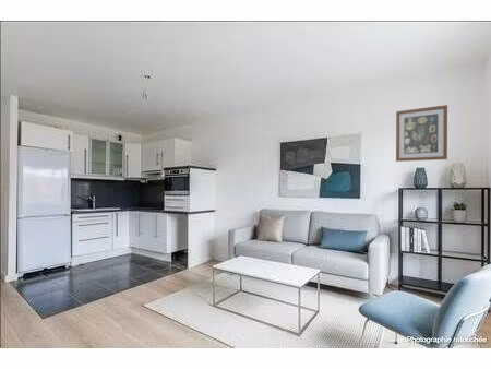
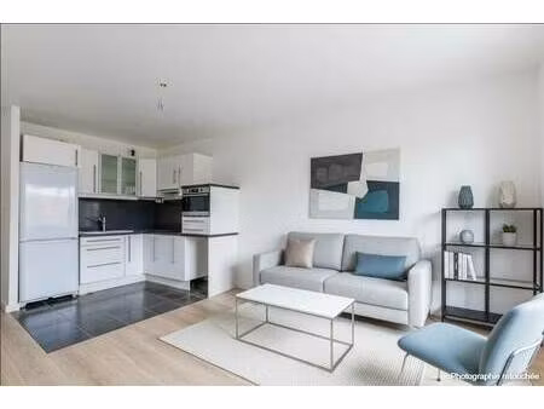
- wall art [395,104,448,163]
